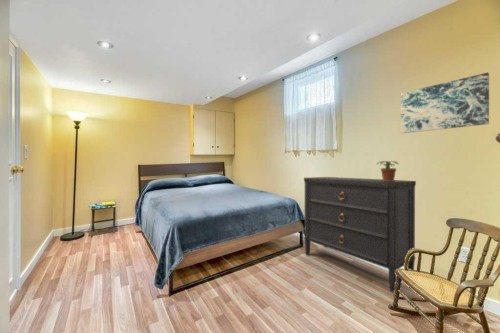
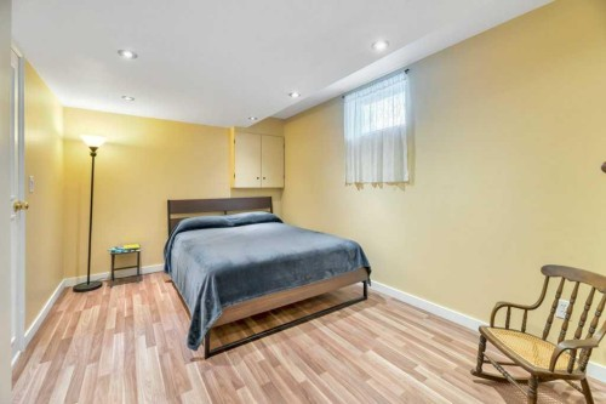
- potted plant [376,160,400,181]
- dresser [303,176,417,294]
- wall art [400,72,490,134]
